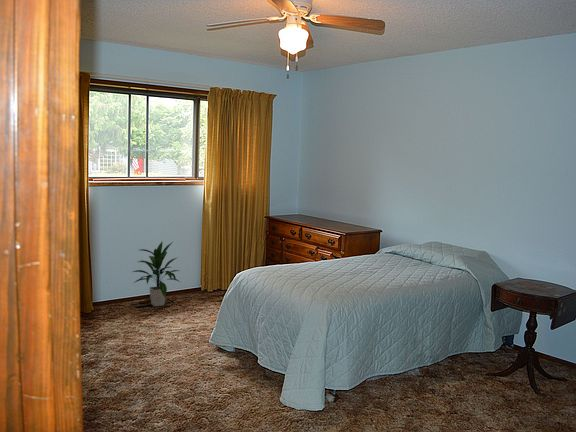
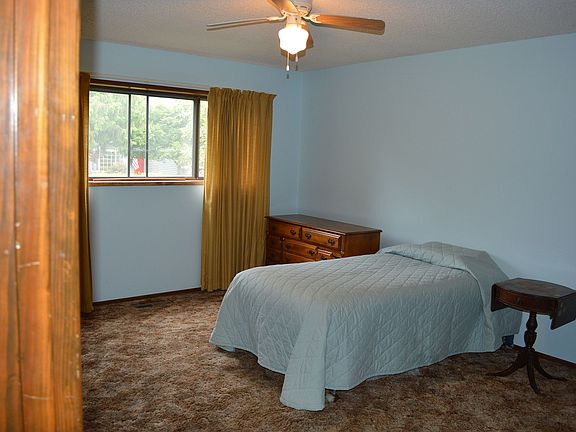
- indoor plant [132,241,182,307]
